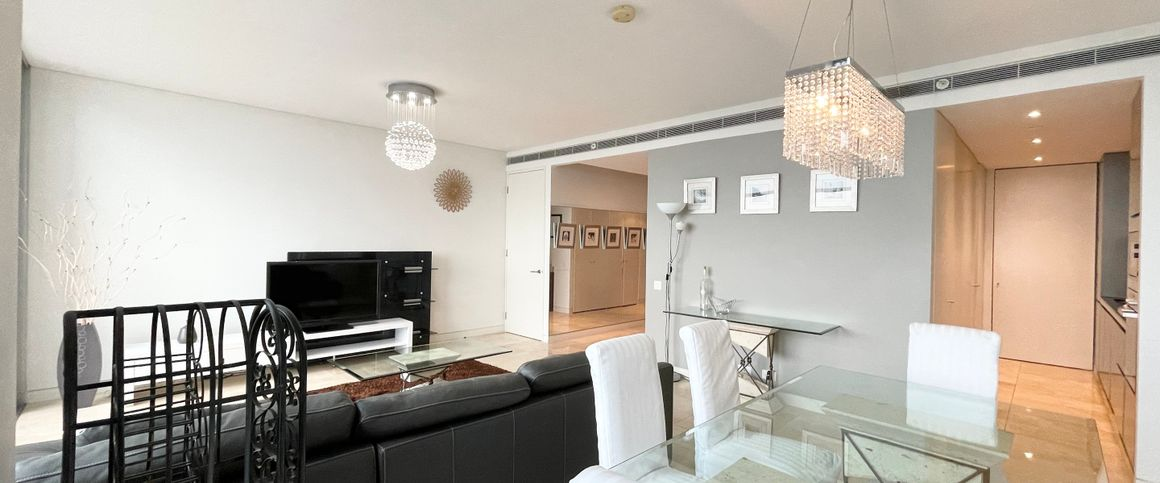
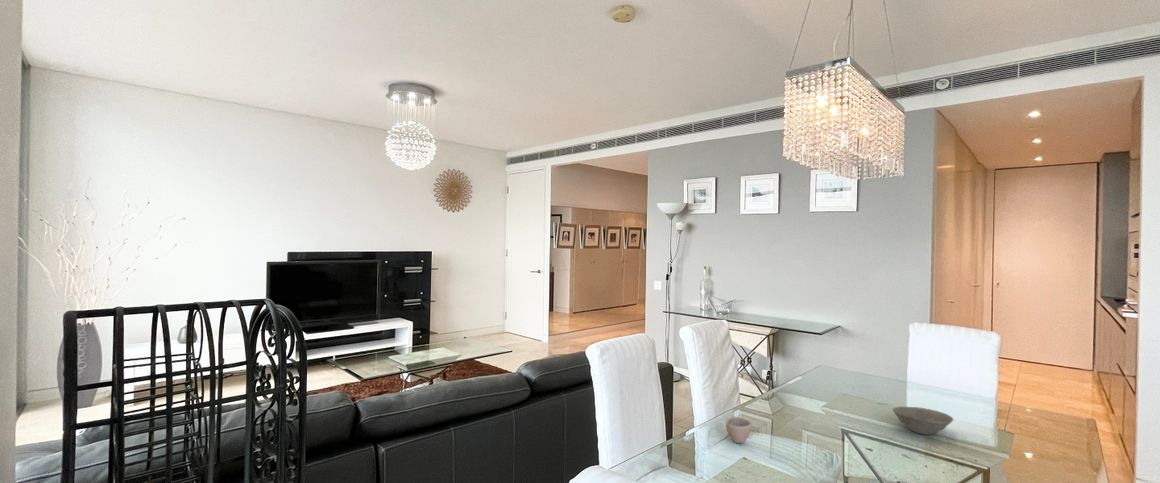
+ bowl [891,406,954,436]
+ cup [725,415,753,444]
